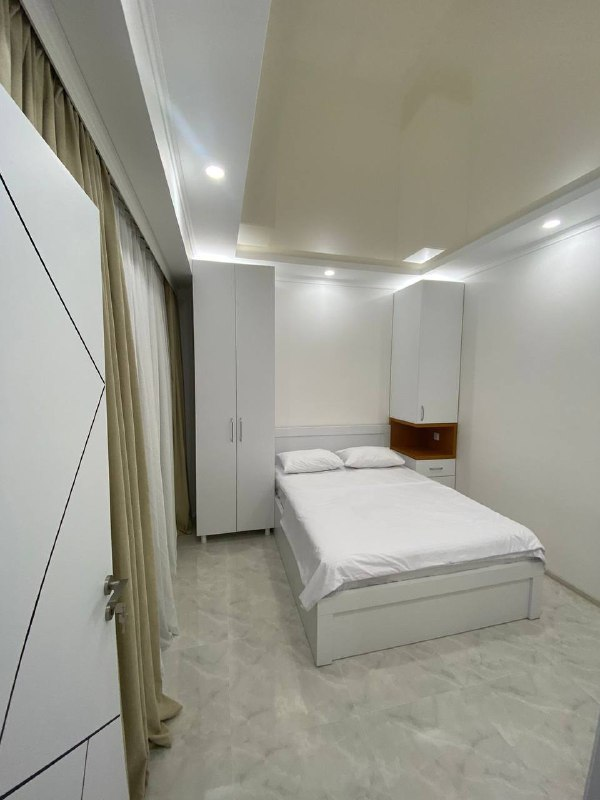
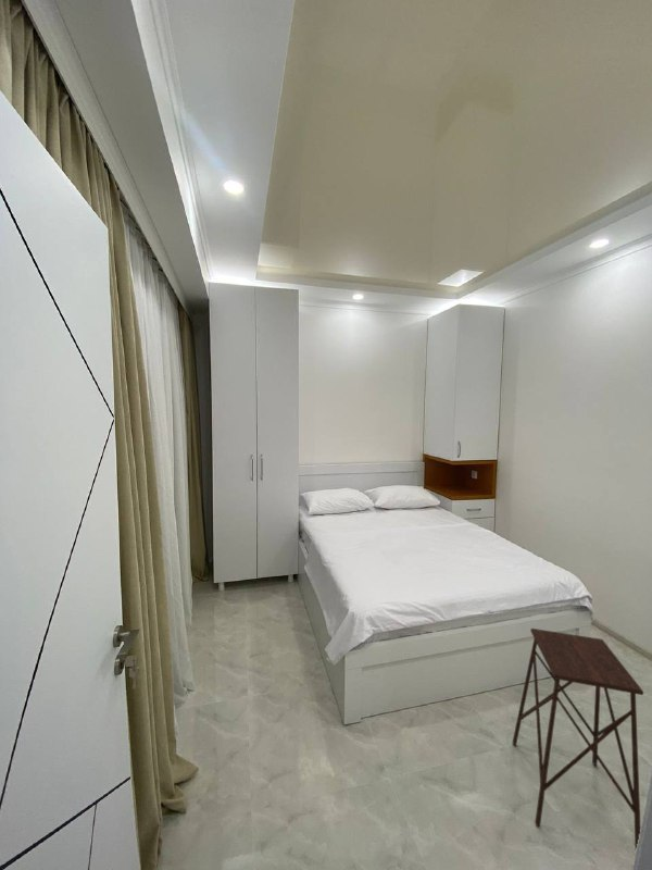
+ side table [512,627,644,849]
